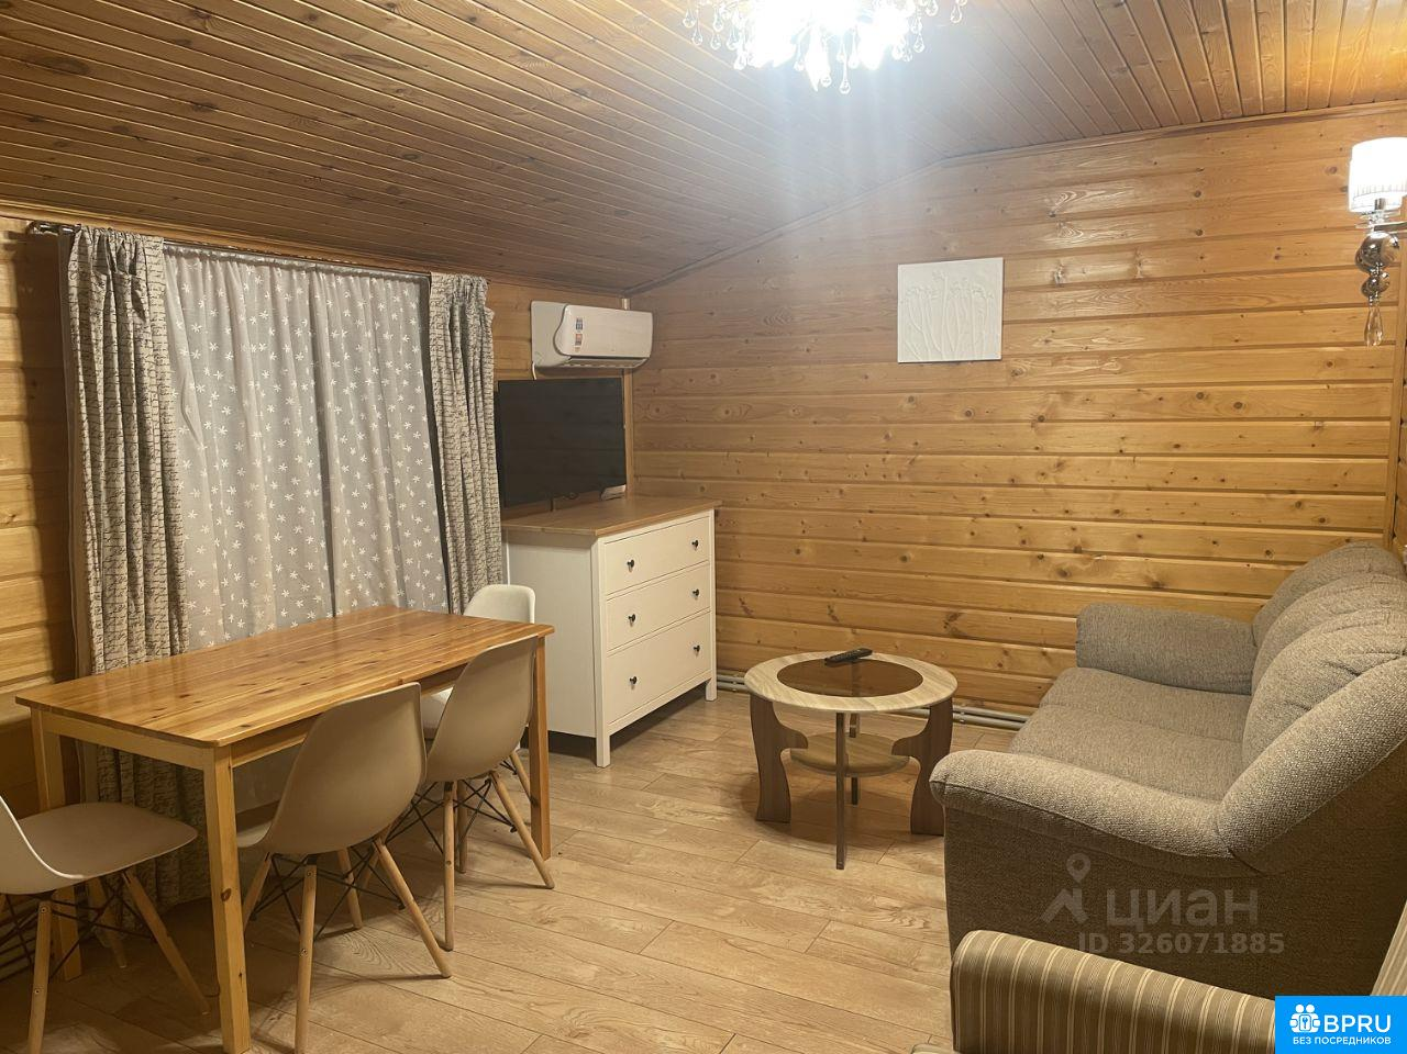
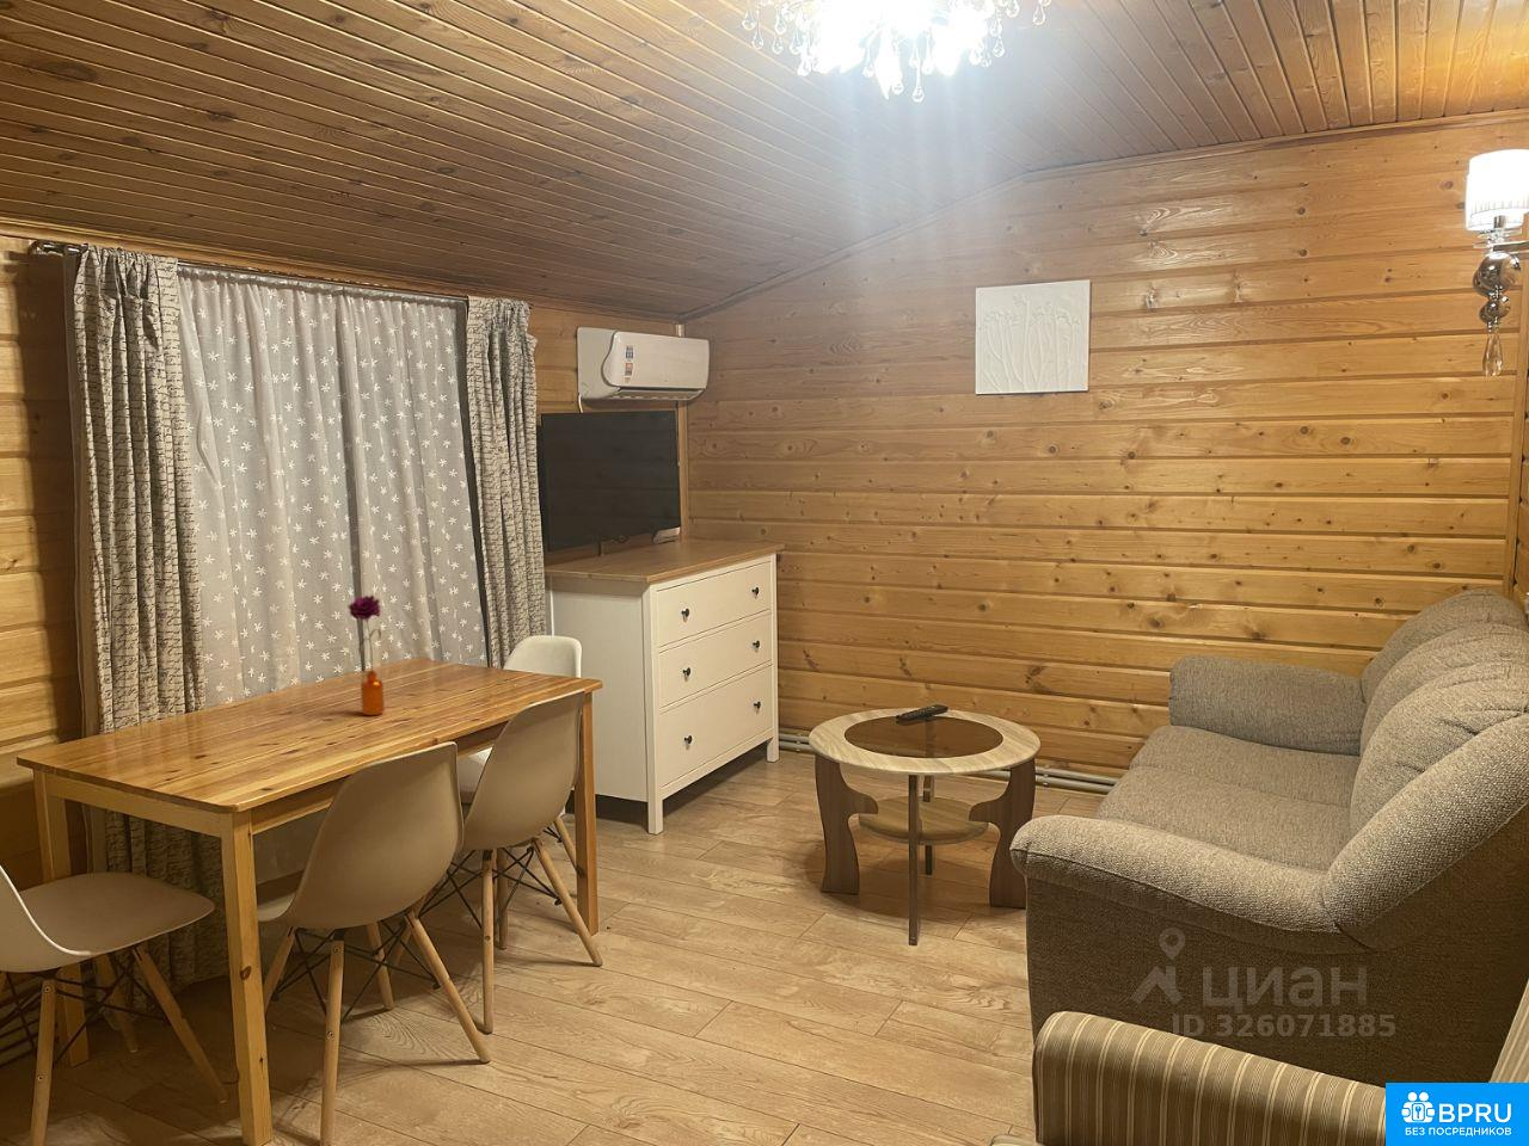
+ flower [348,595,385,716]
